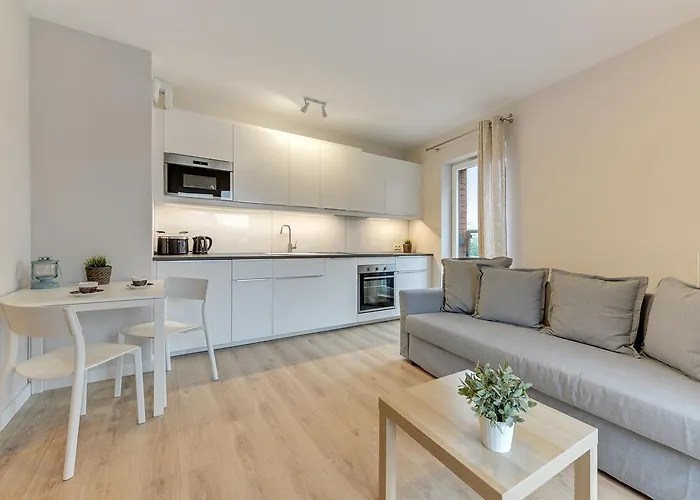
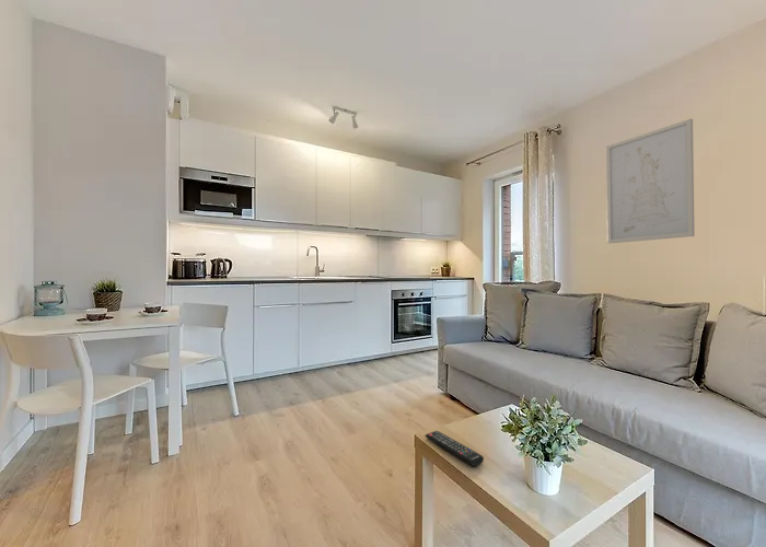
+ remote control [423,430,485,467]
+ wall art [605,117,696,244]
